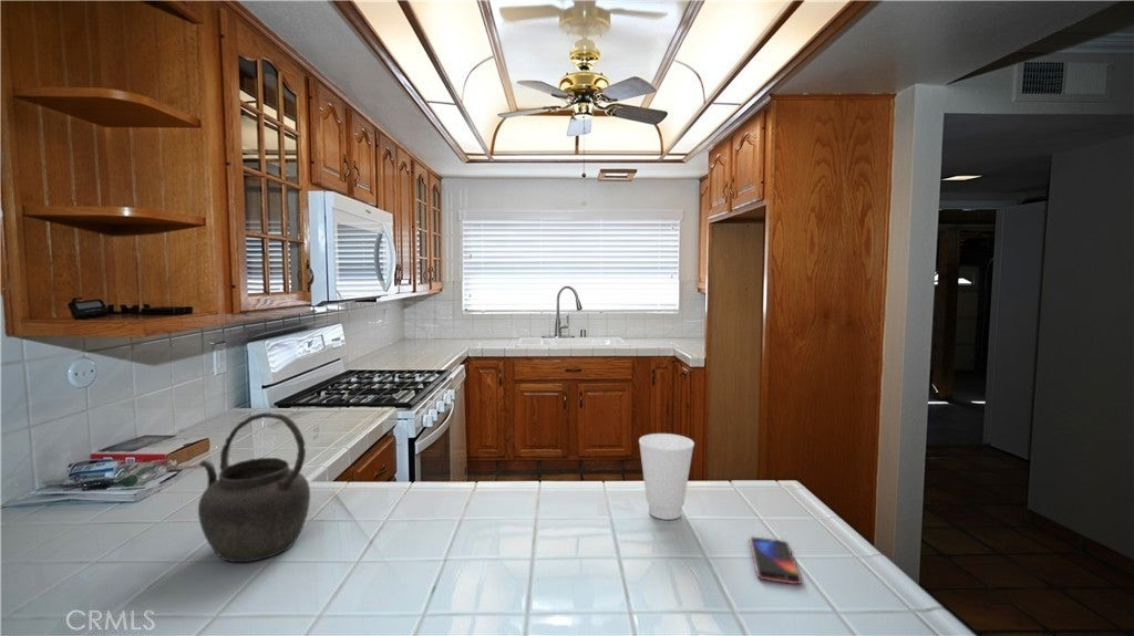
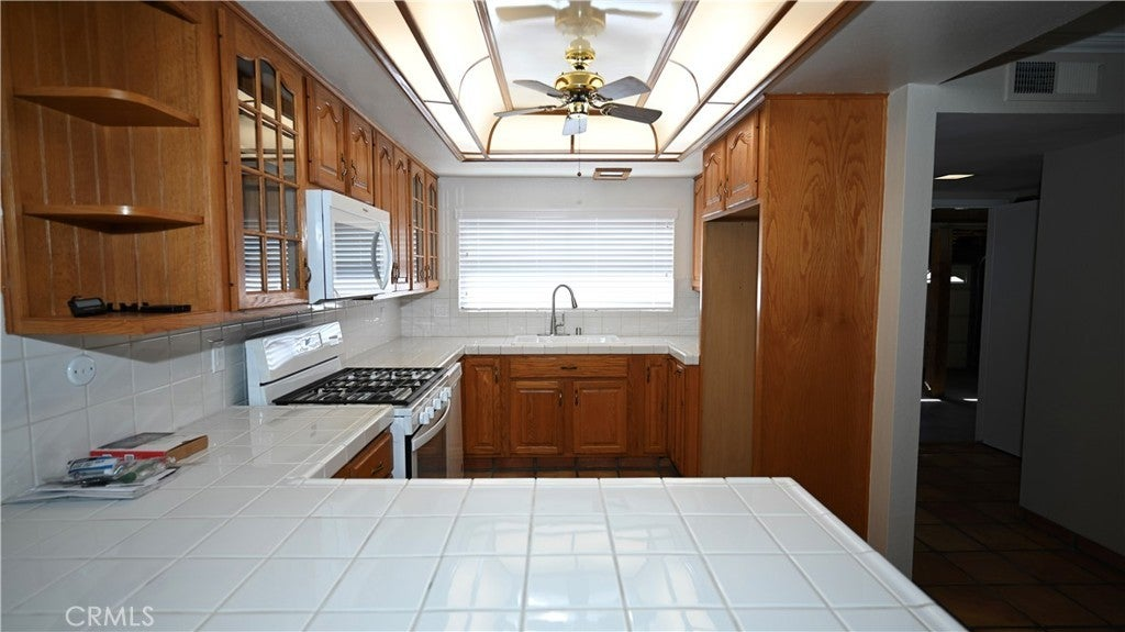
- smartphone [748,536,803,585]
- kettle [197,411,311,563]
- cup [638,432,695,521]
